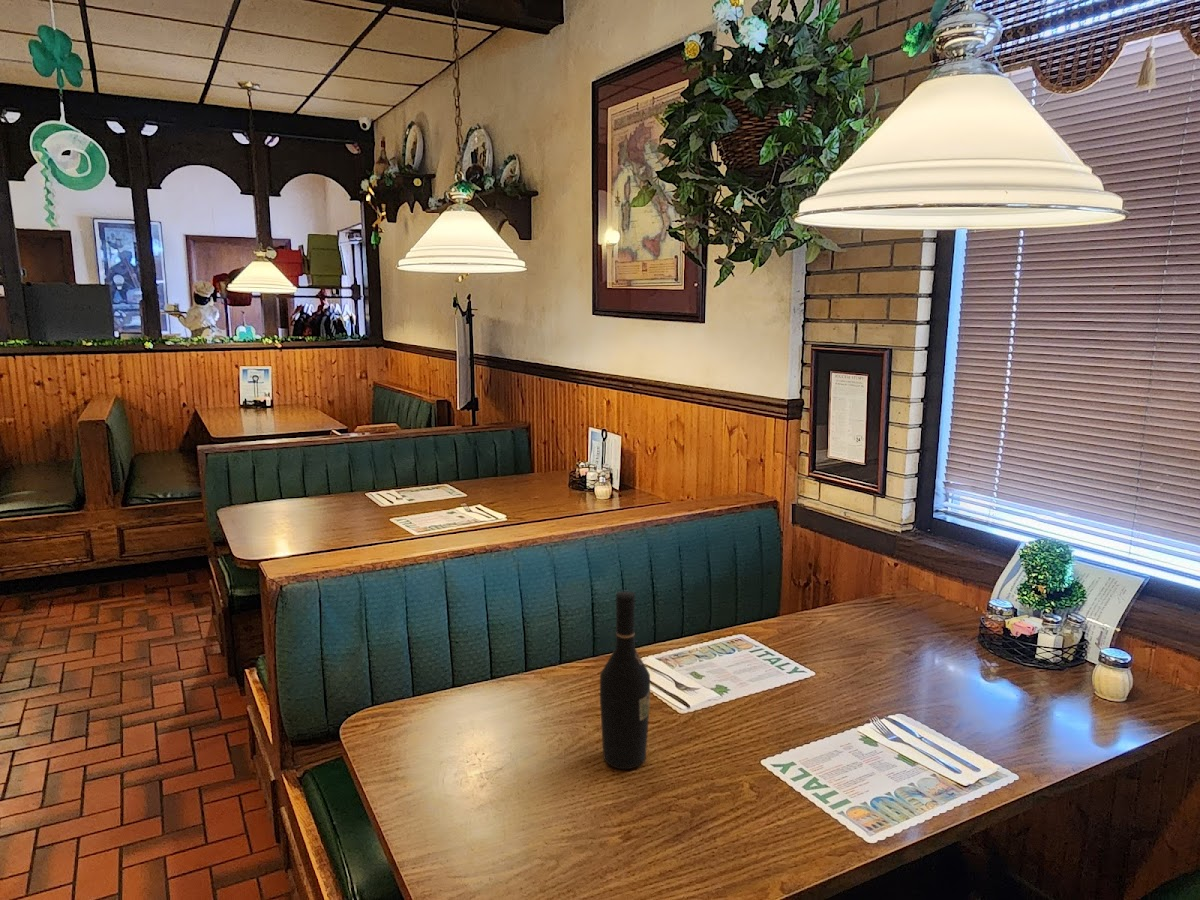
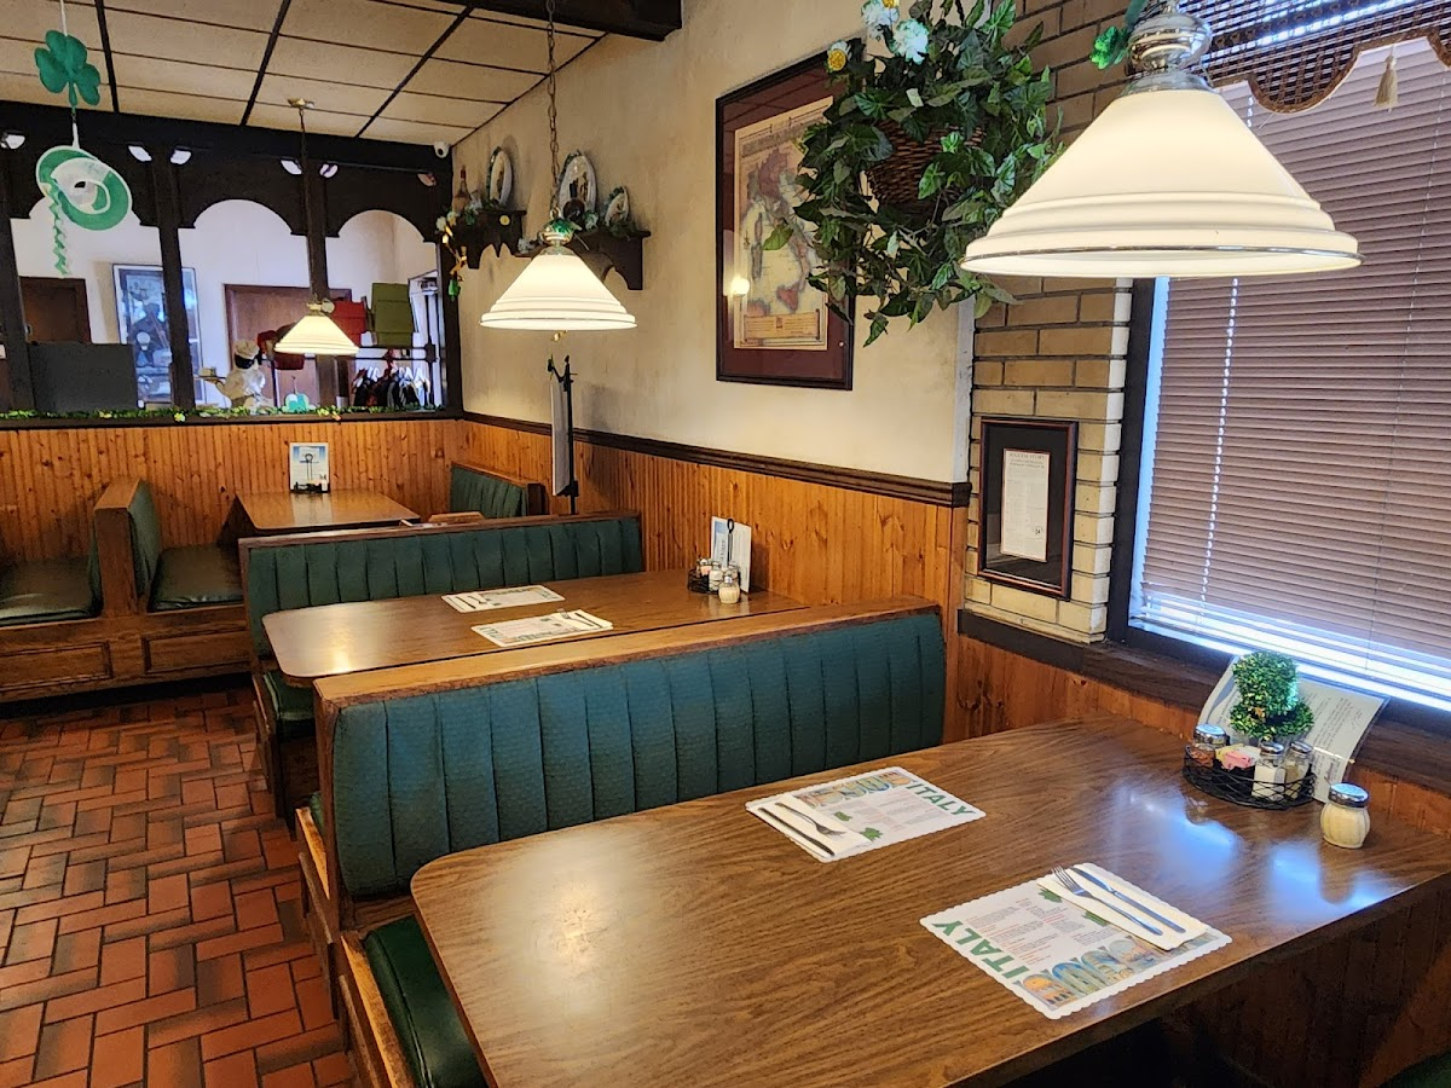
- wine bottle [599,590,651,770]
